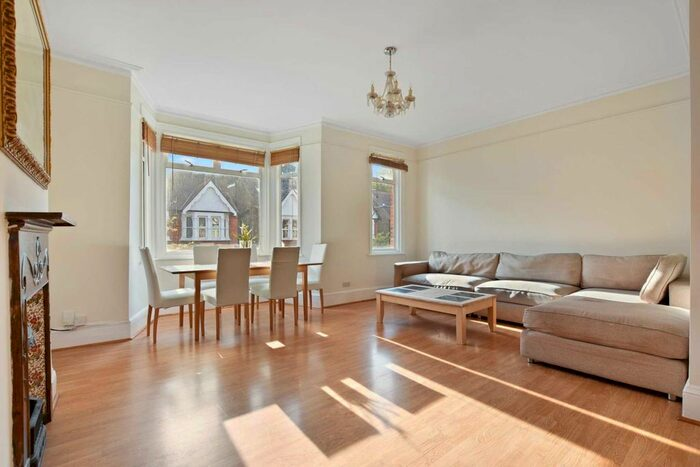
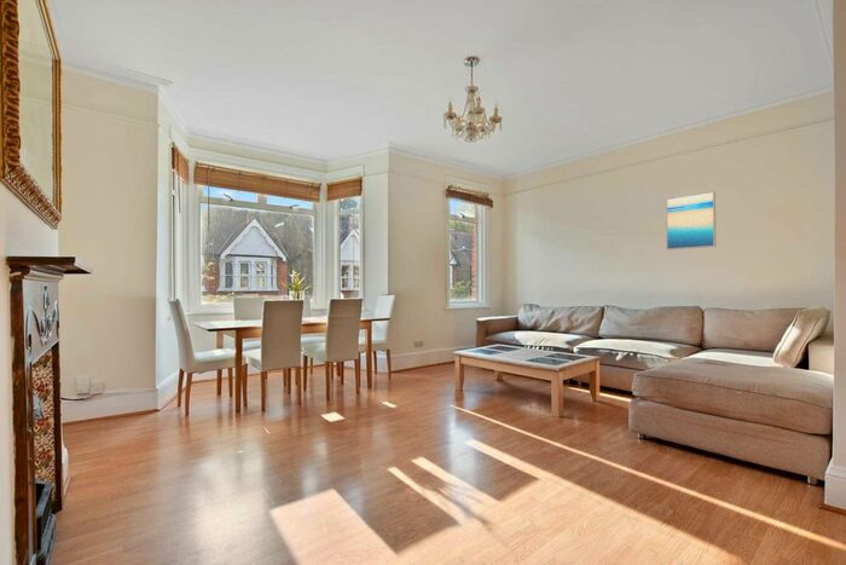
+ wall art [665,190,717,250]
